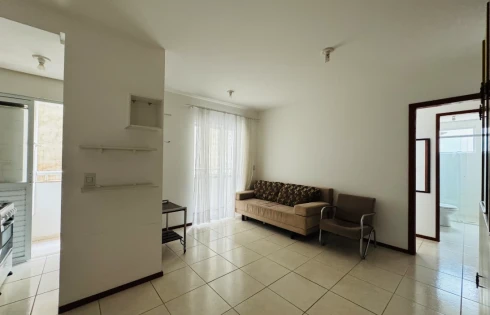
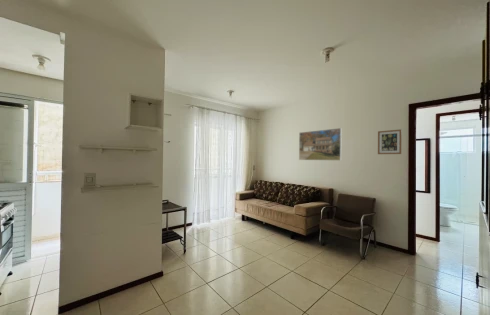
+ wall art [377,128,402,155]
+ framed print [298,127,343,161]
